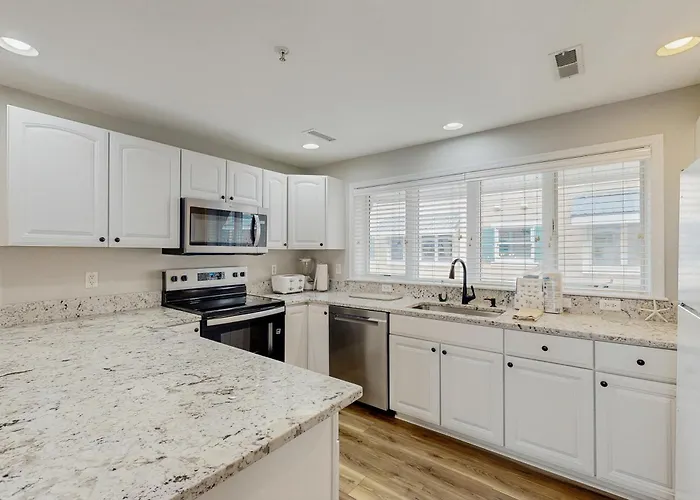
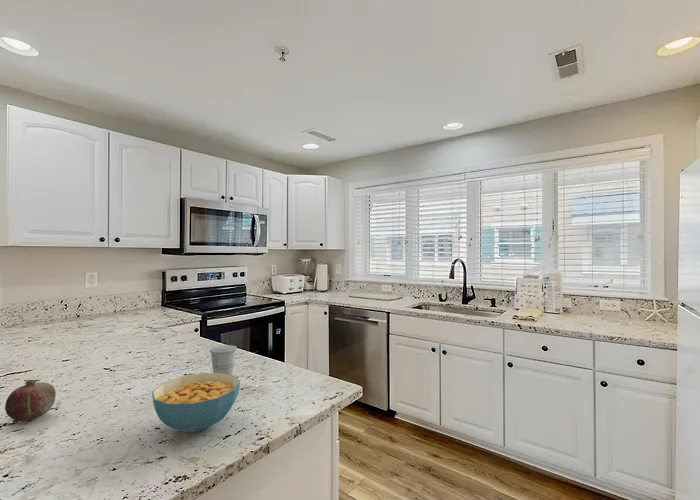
+ cup [209,344,238,376]
+ cereal bowl [151,372,241,433]
+ fruit [4,379,57,422]
